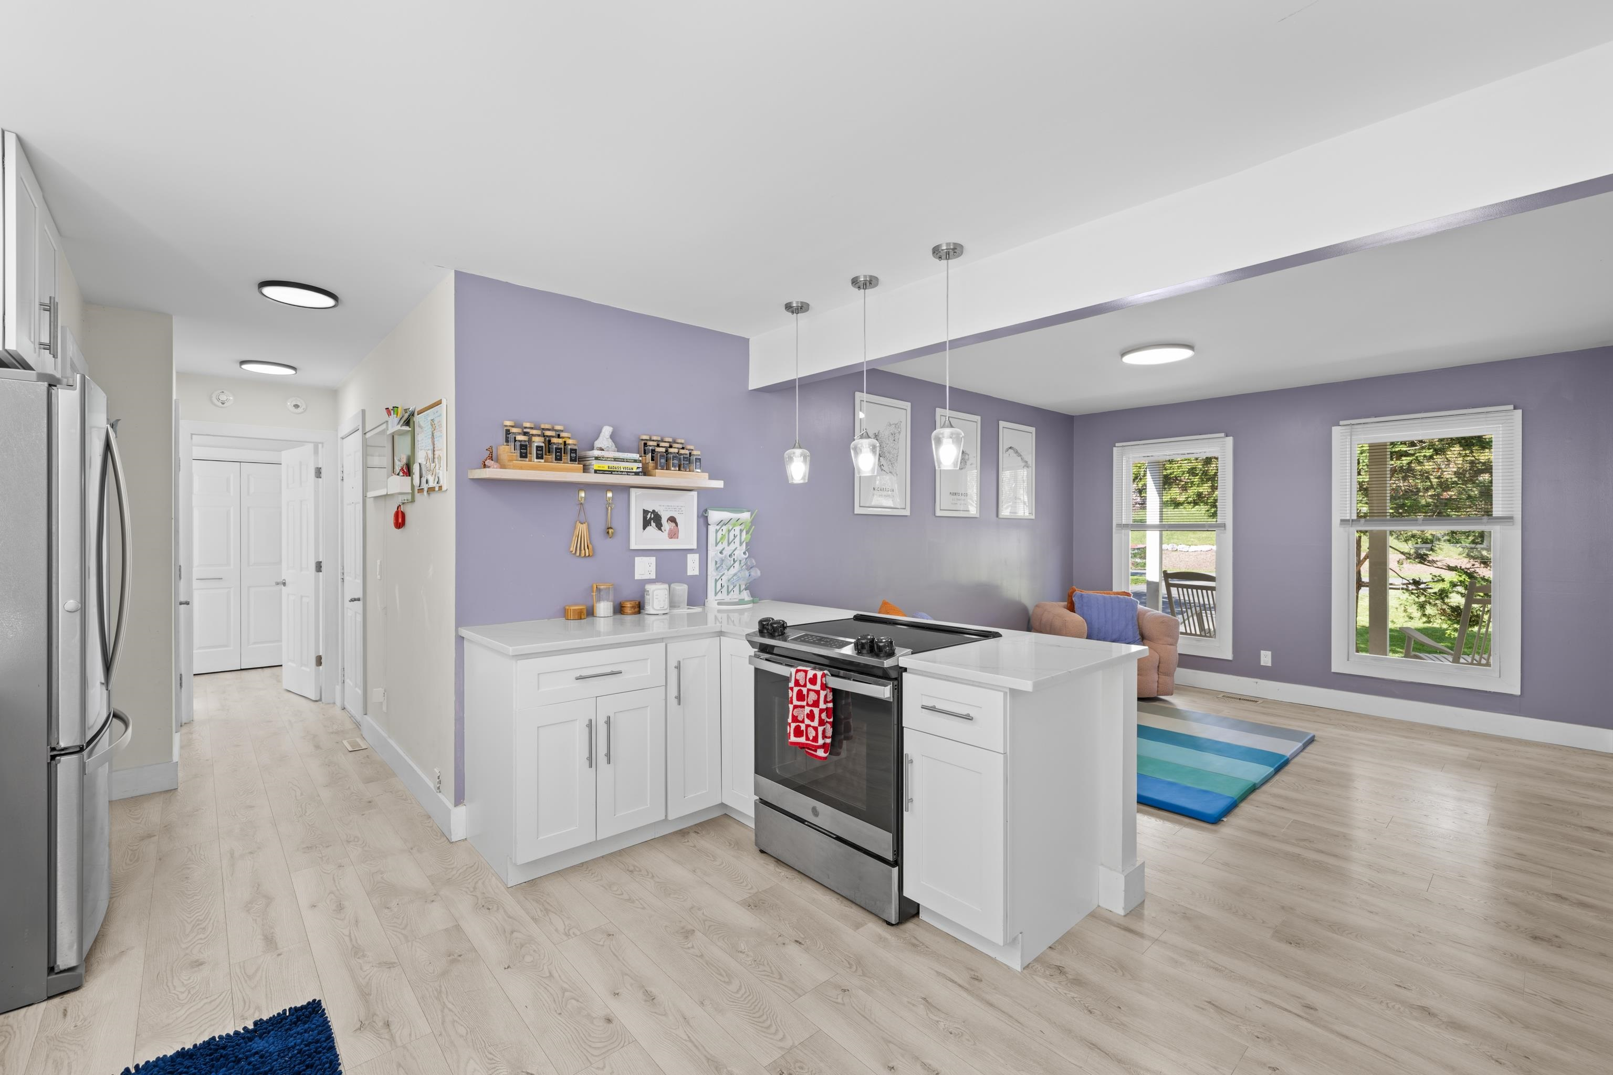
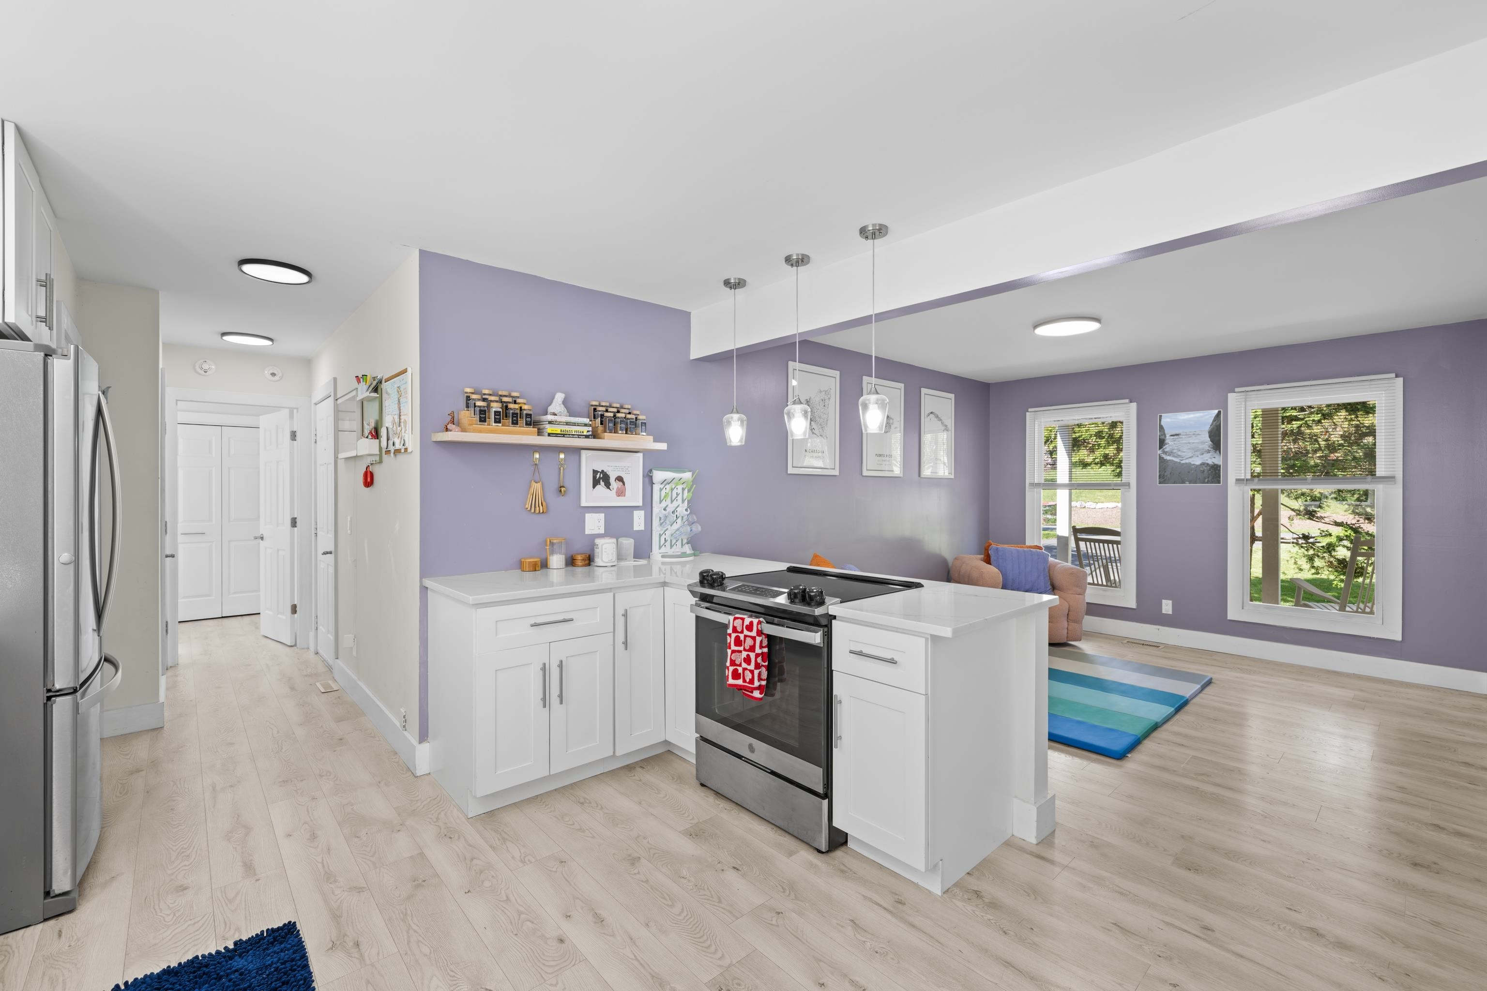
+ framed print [1157,409,1224,486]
